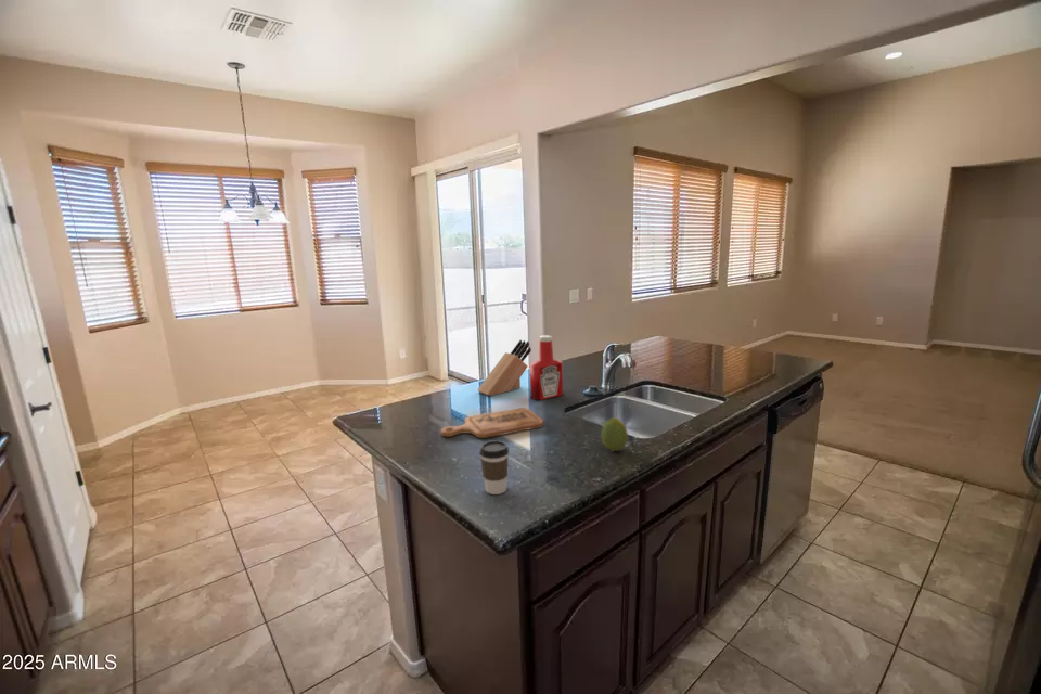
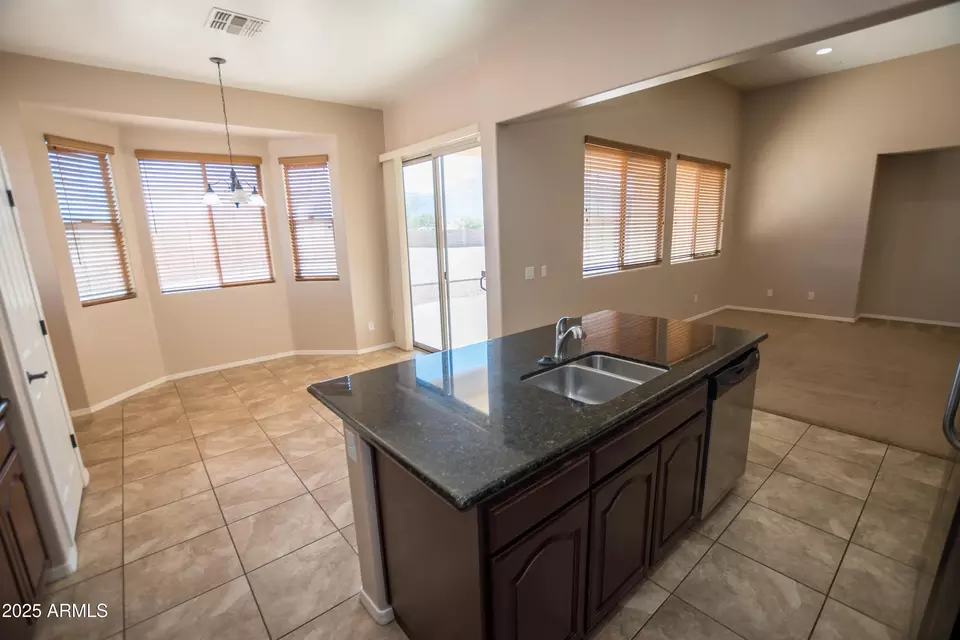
- coffee cup [478,439,510,496]
- cutting board [439,407,544,439]
- soap bottle [529,334,564,401]
- knife block [476,339,532,397]
- fruit [600,417,629,452]
